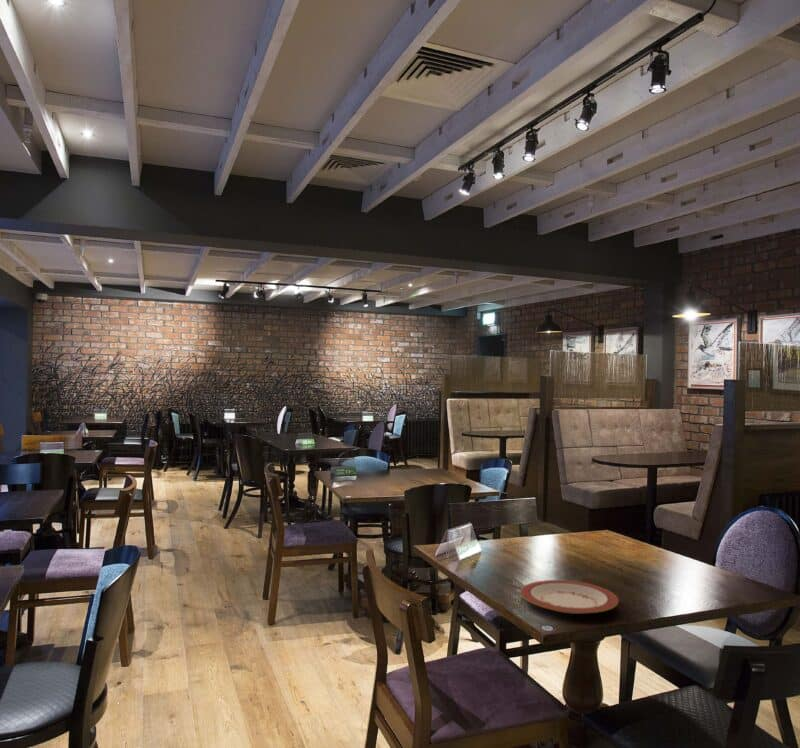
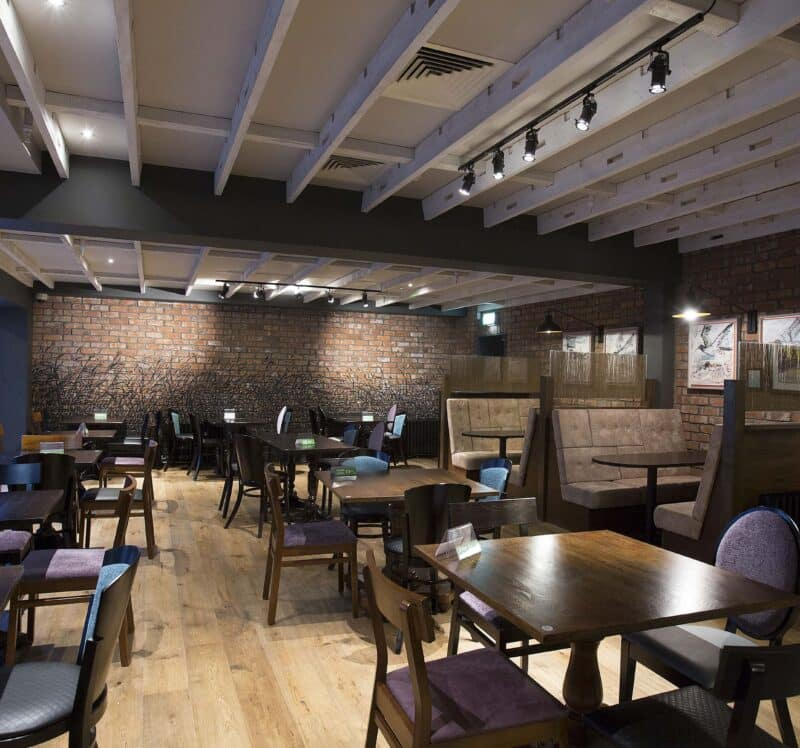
- plate [519,579,619,615]
